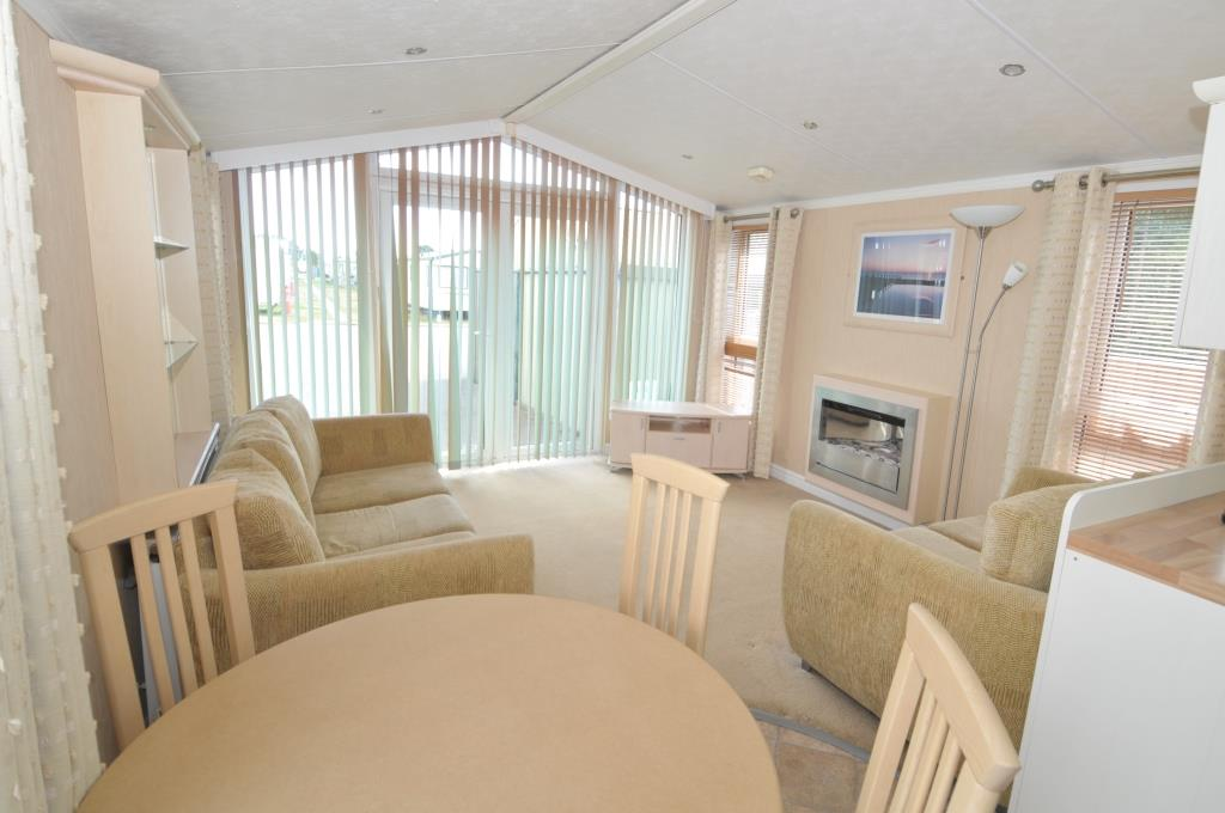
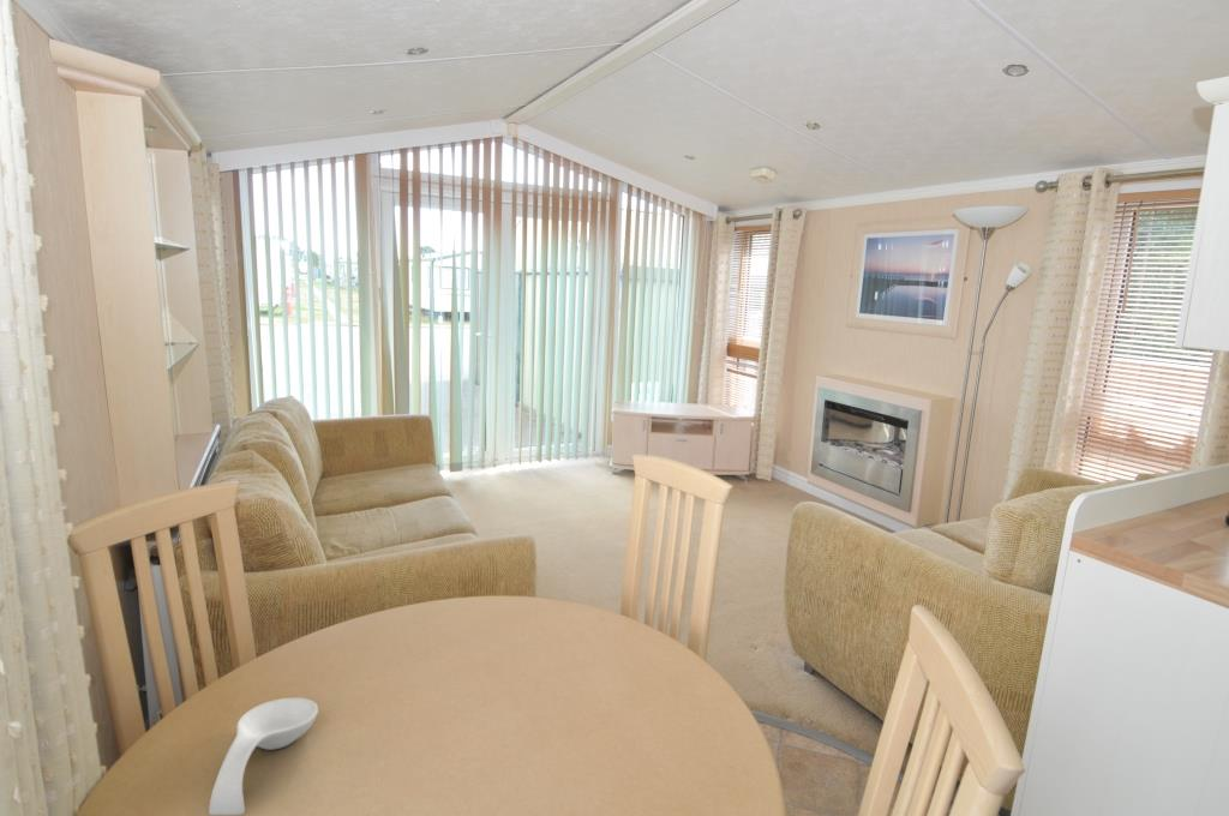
+ spoon rest [208,697,319,816]
